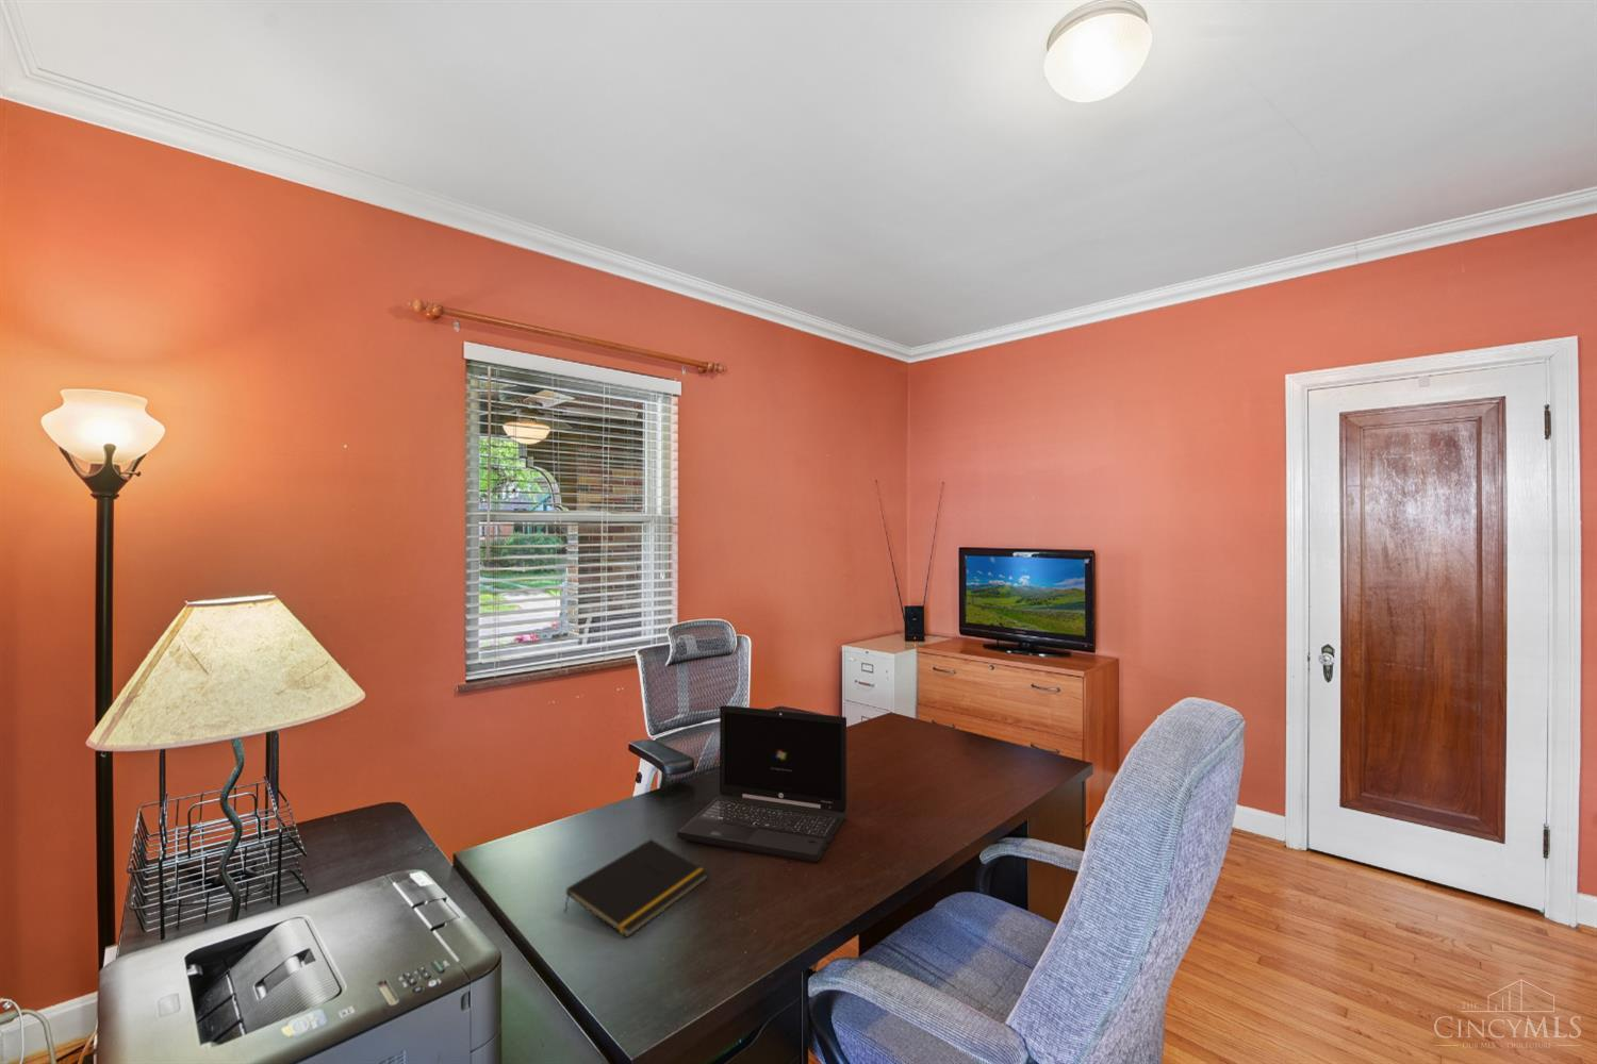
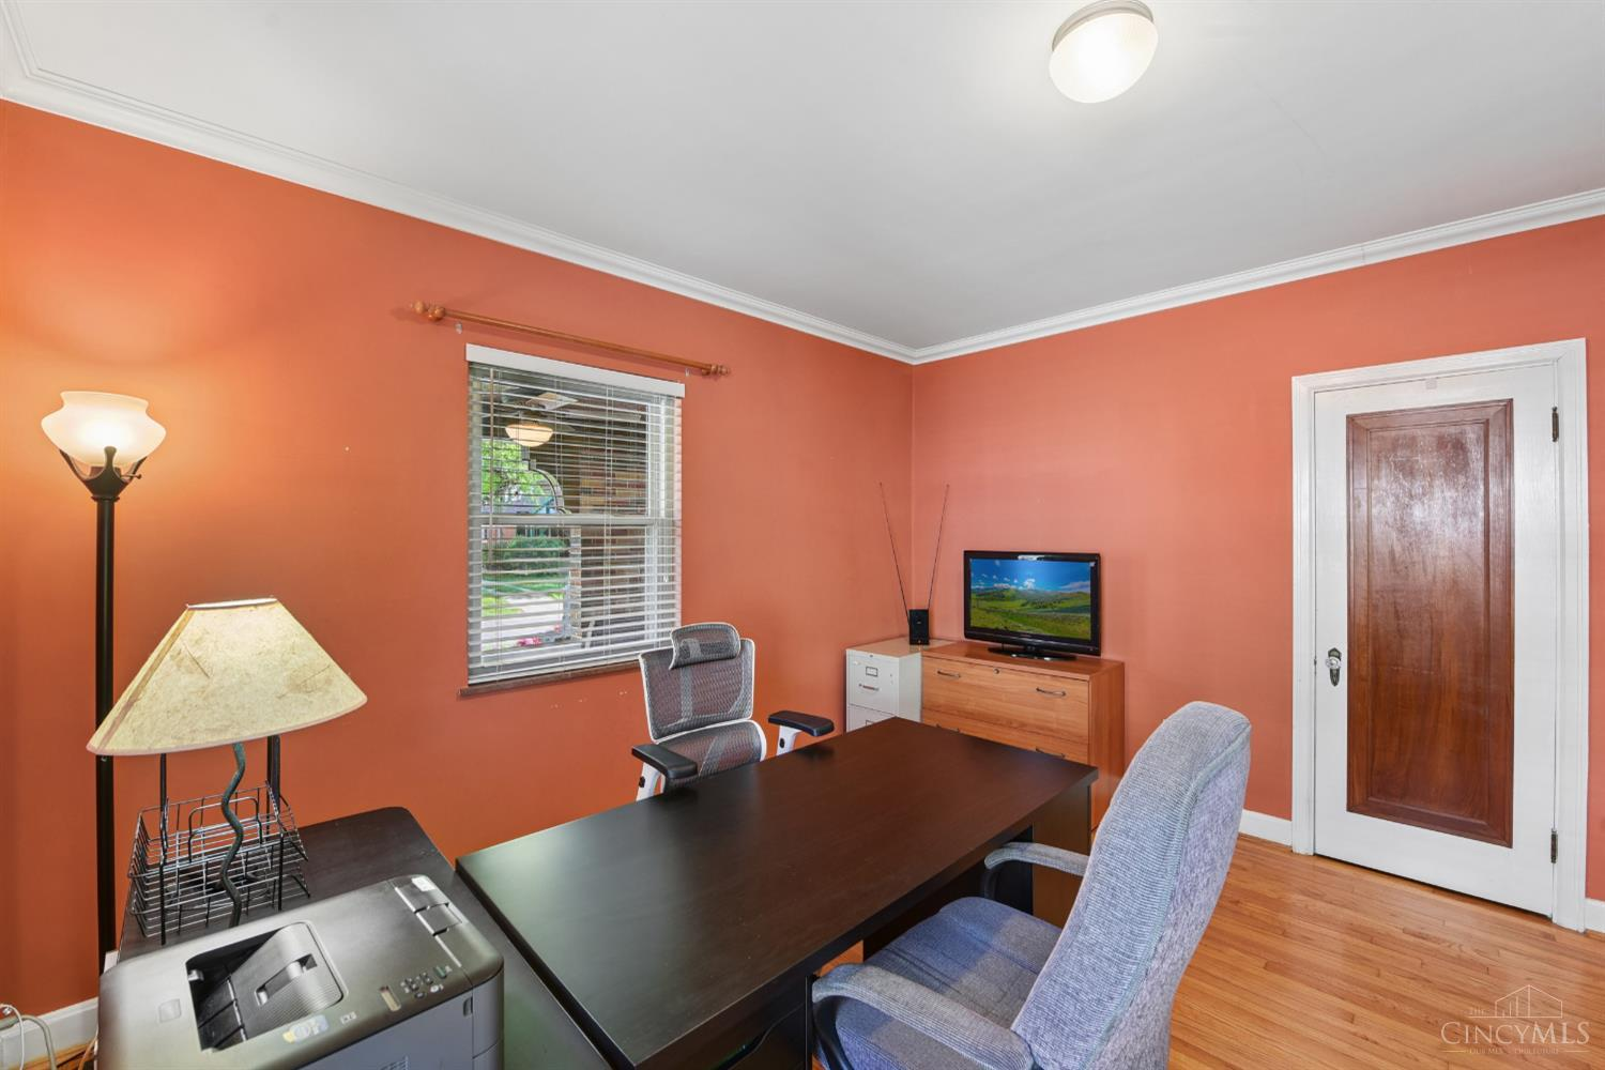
- notepad [563,838,709,938]
- laptop [676,704,847,863]
